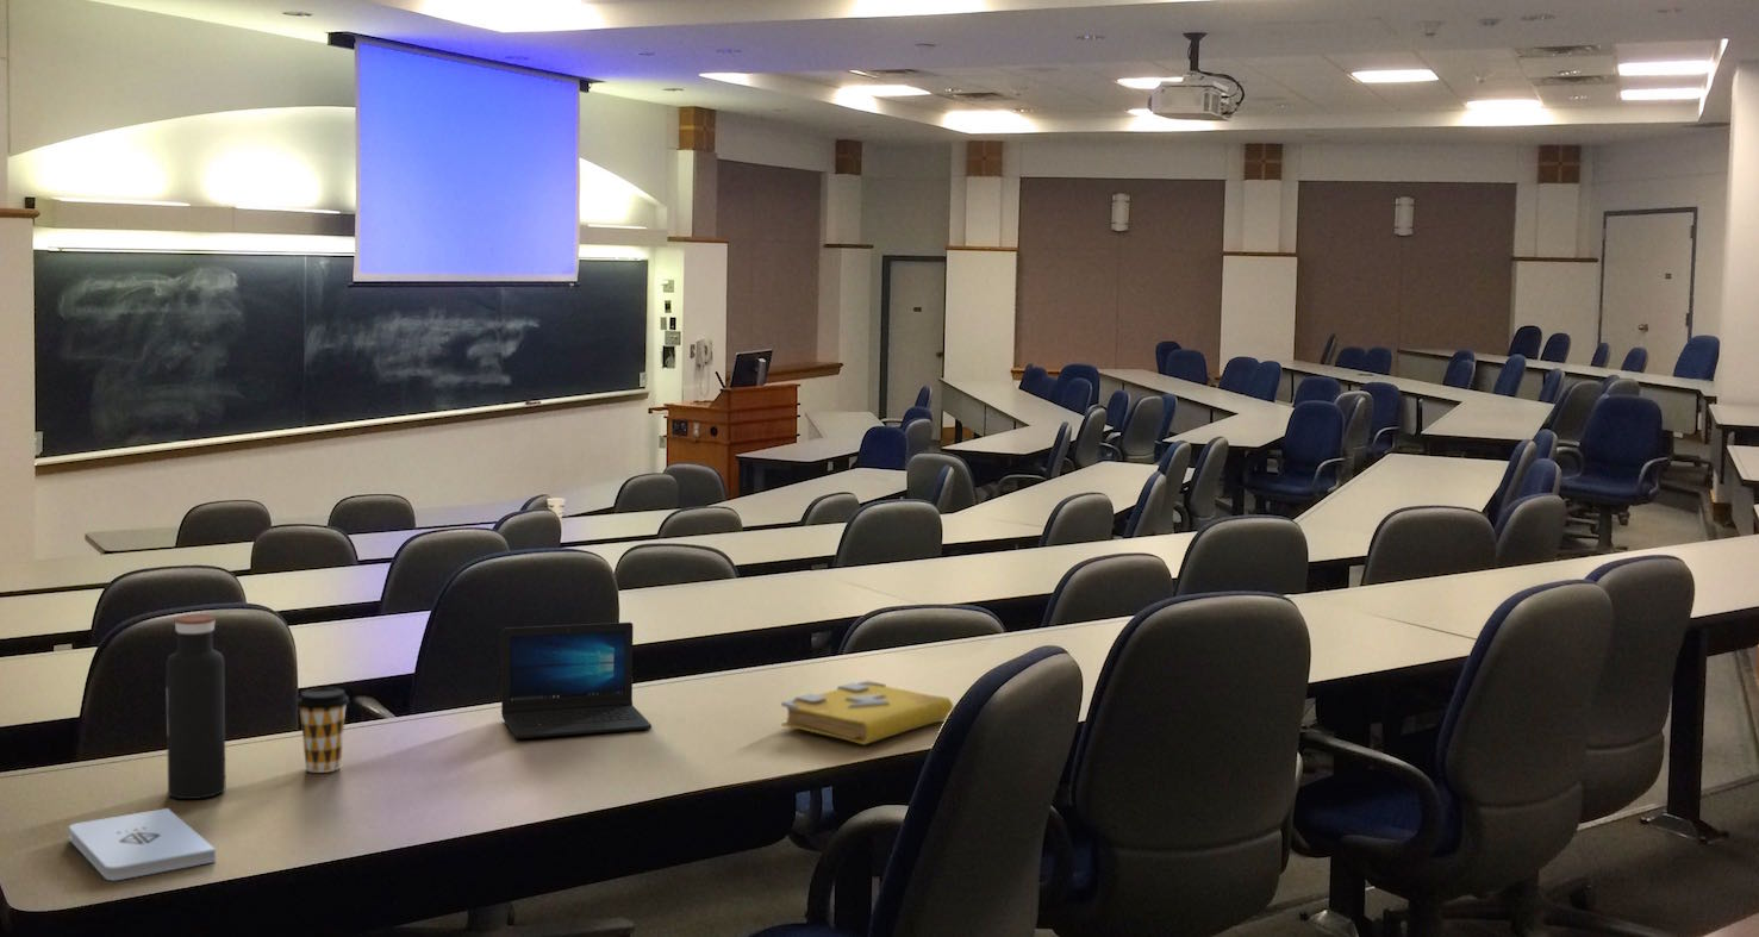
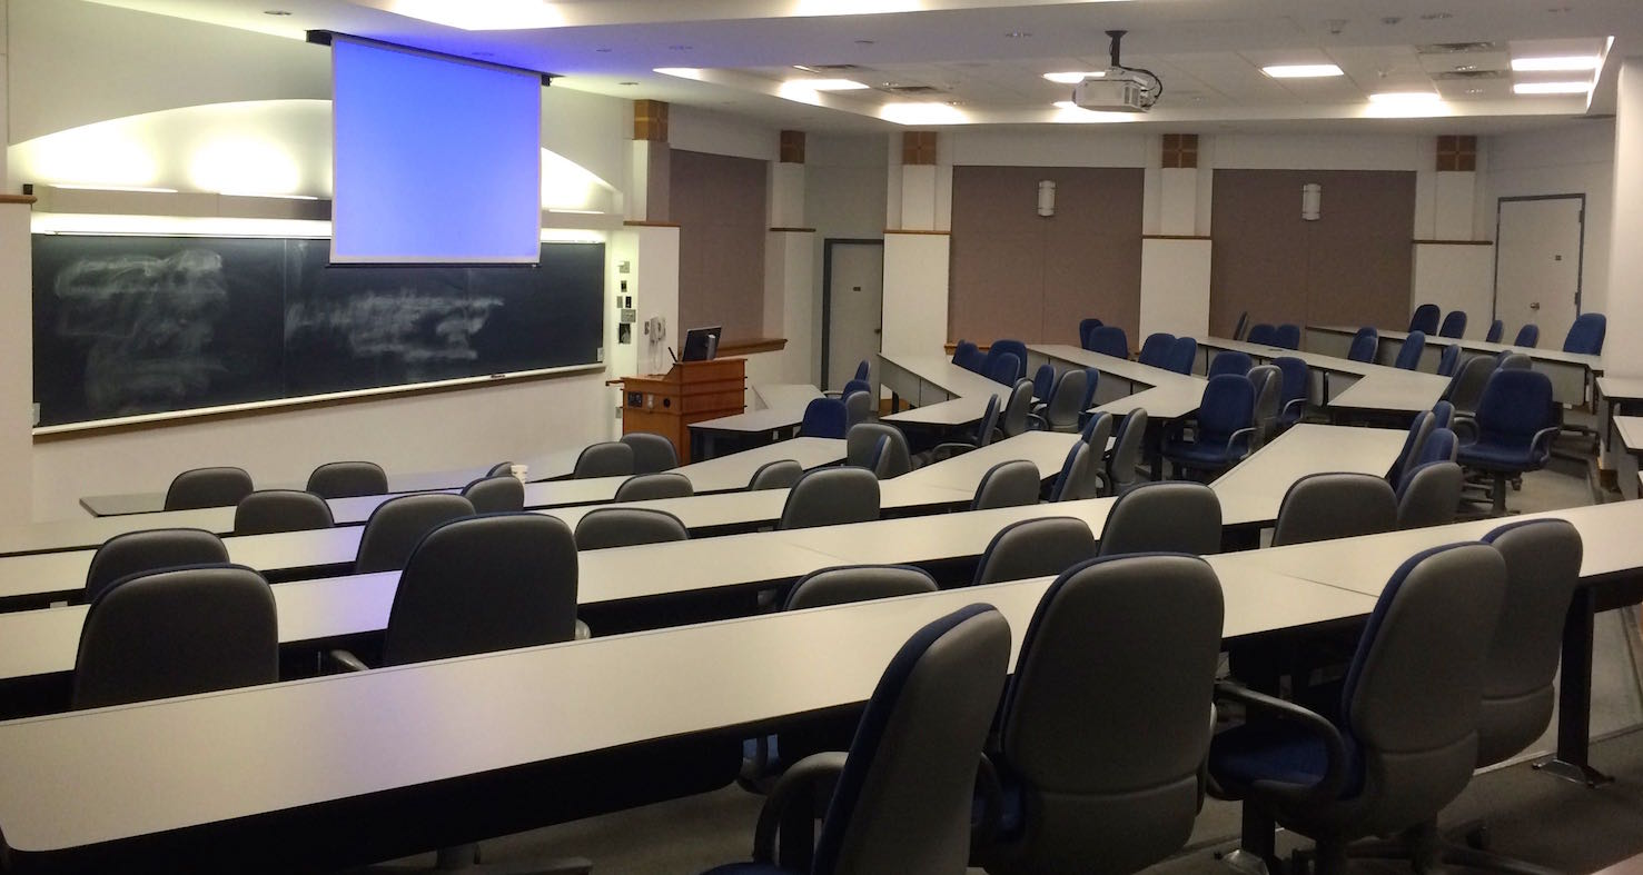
- laptop [500,621,653,739]
- water bottle [166,613,226,800]
- spell book [780,679,954,745]
- coffee cup [295,687,350,774]
- notepad [68,807,217,881]
